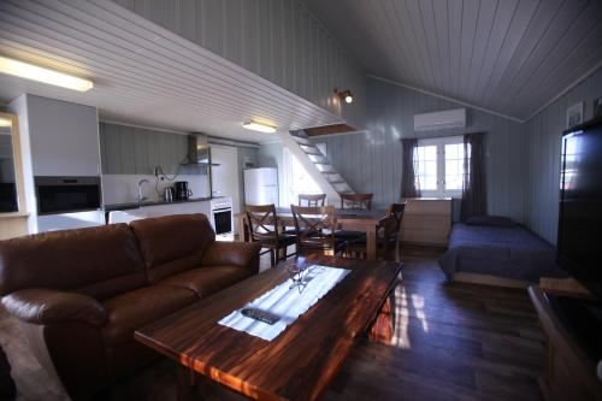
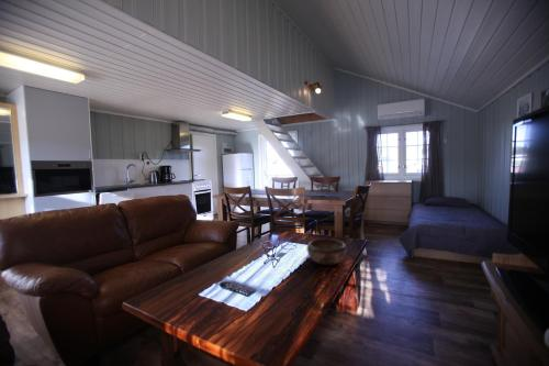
+ decorative bowl [306,237,348,266]
